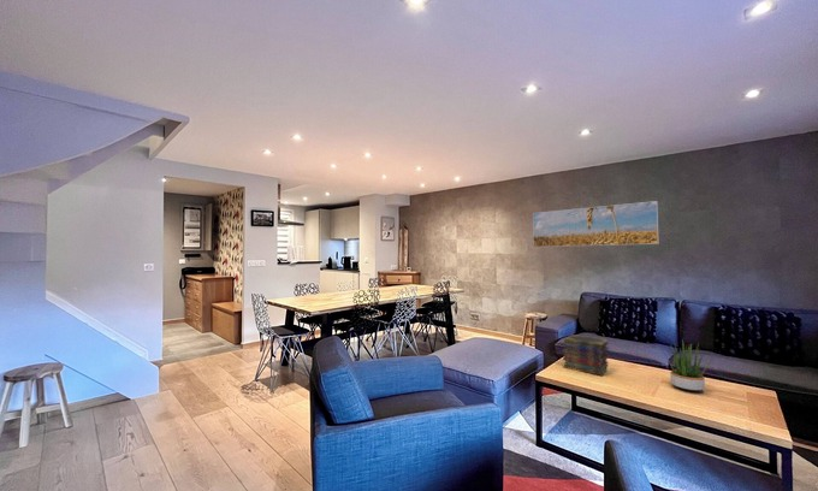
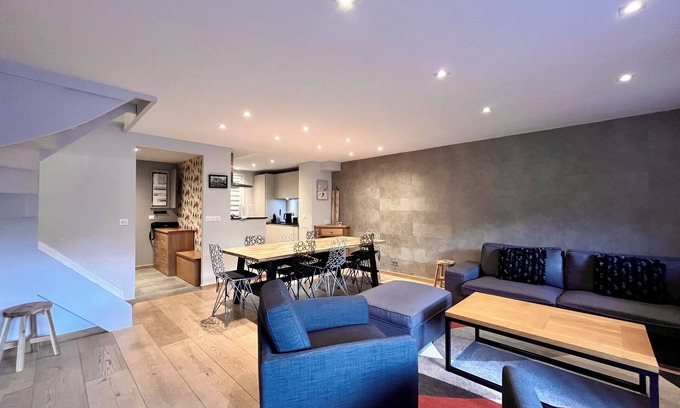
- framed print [532,200,660,248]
- potted plant [658,338,719,392]
- book stack [562,333,611,377]
